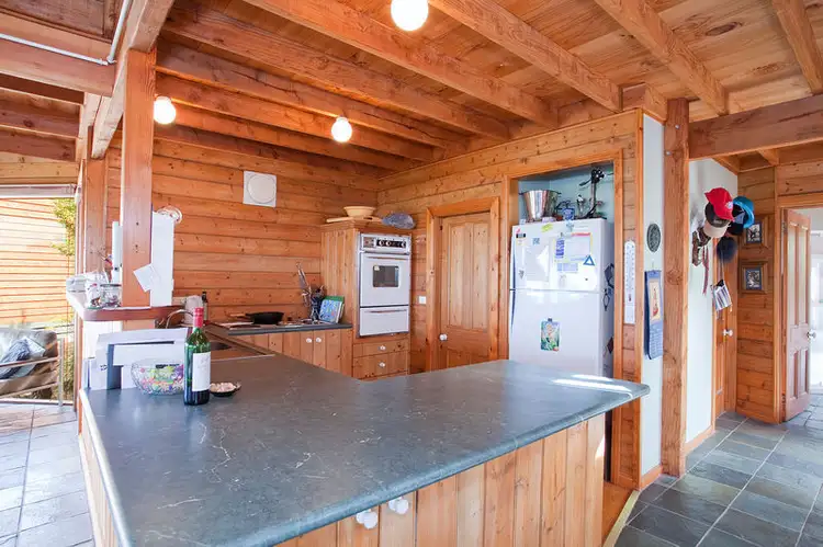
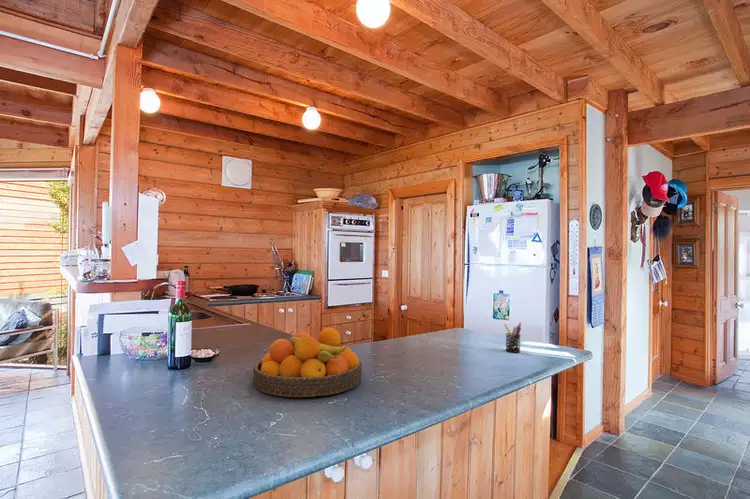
+ pen holder [503,322,522,354]
+ fruit bowl [252,327,363,398]
